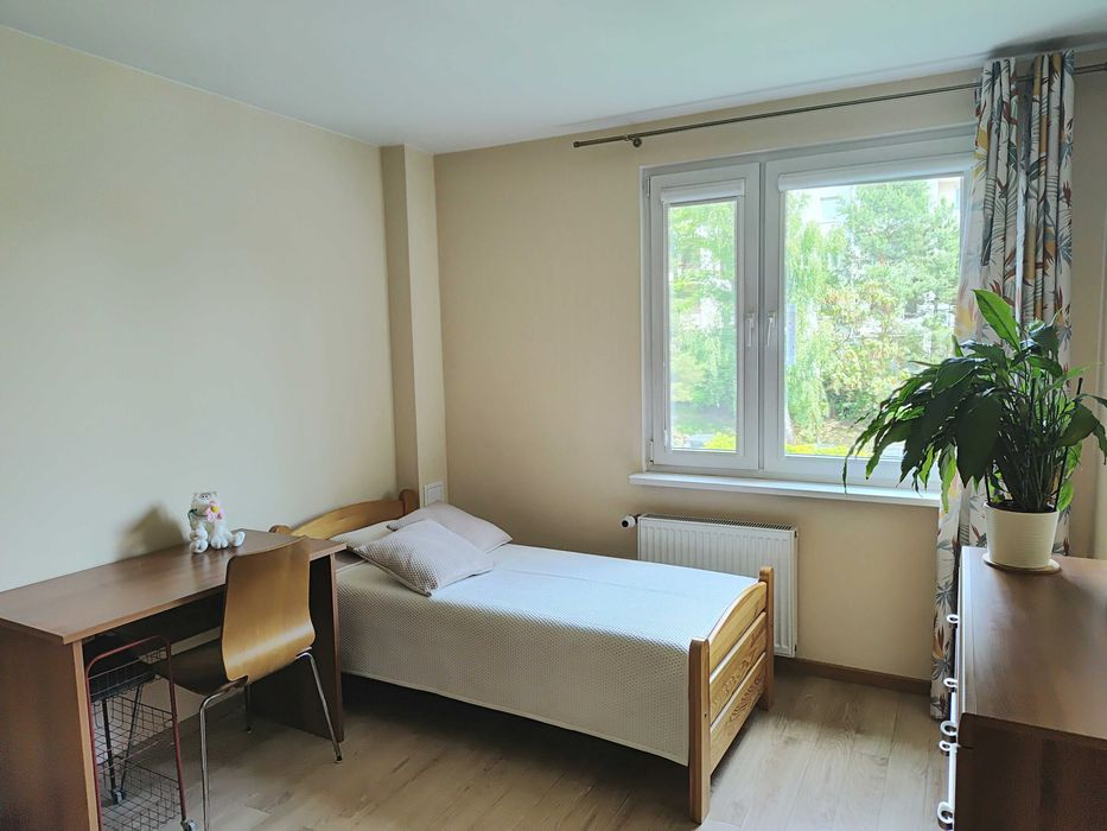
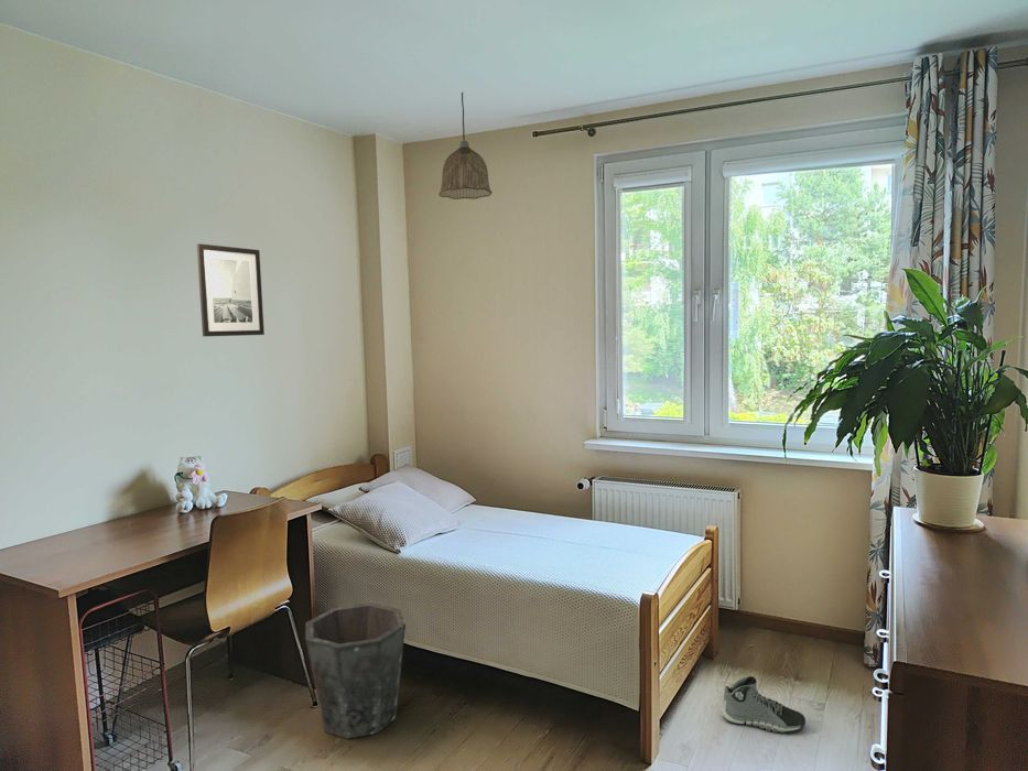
+ sneaker [721,675,807,734]
+ waste bin [304,602,407,740]
+ wall art [196,242,266,338]
+ pendant lamp [437,91,494,200]
